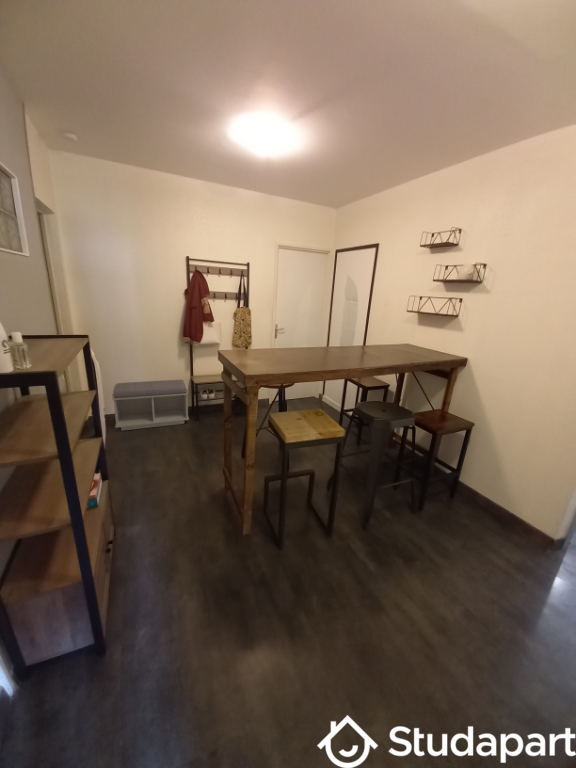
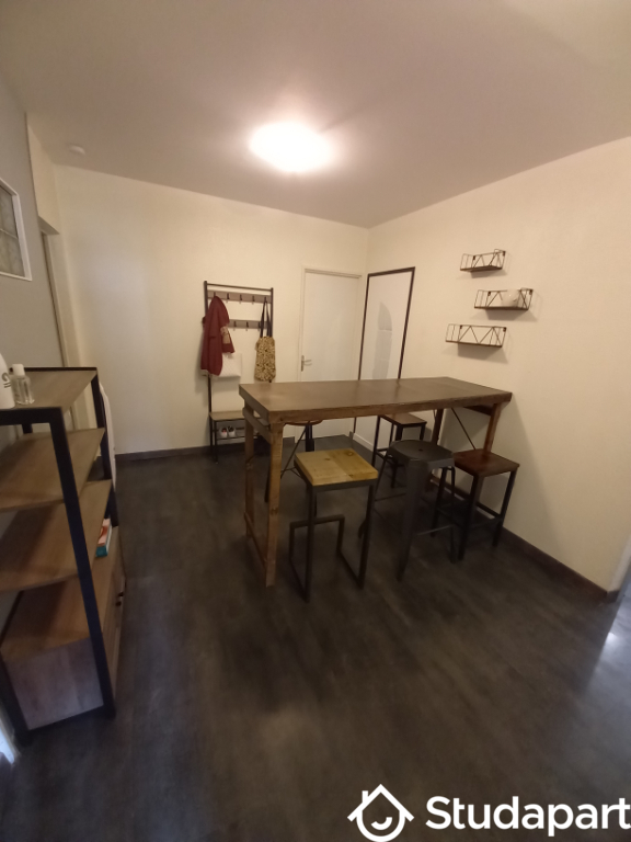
- bench [111,379,190,432]
